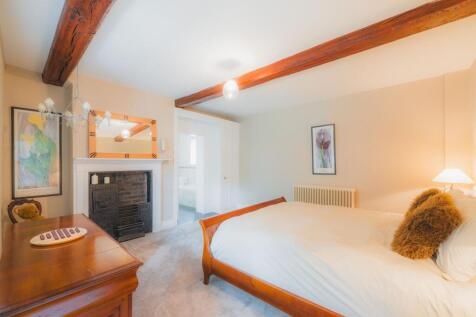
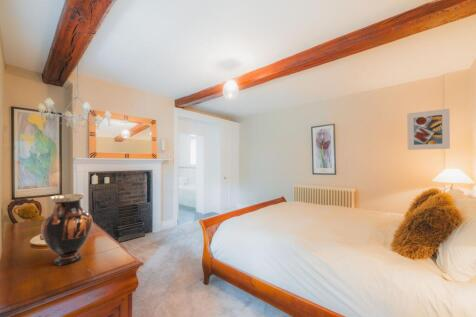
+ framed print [406,108,451,151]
+ vase [40,193,93,266]
